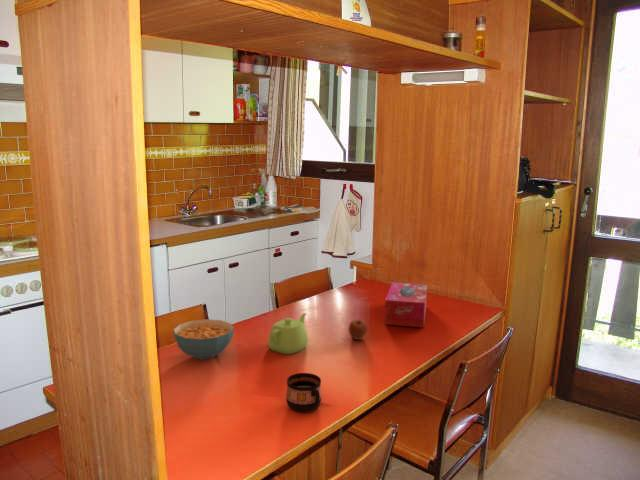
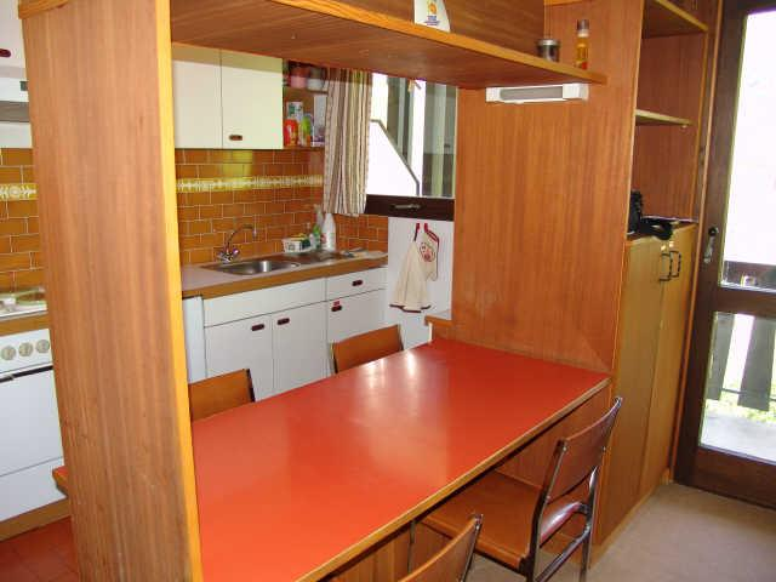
- teapot [267,312,309,355]
- tissue box [384,281,428,329]
- cereal bowl [172,318,235,361]
- cup [285,372,322,413]
- fruit [347,318,368,341]
